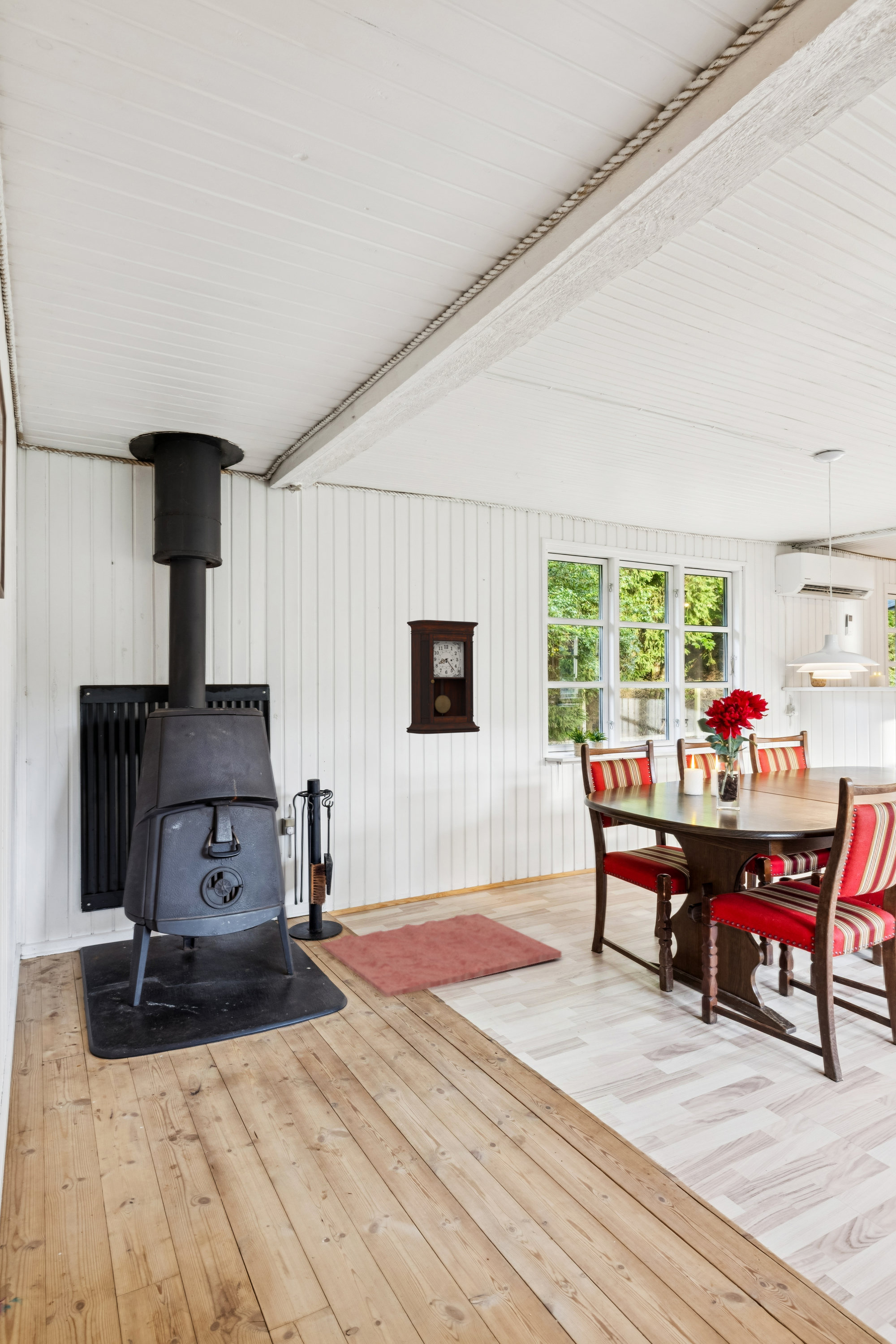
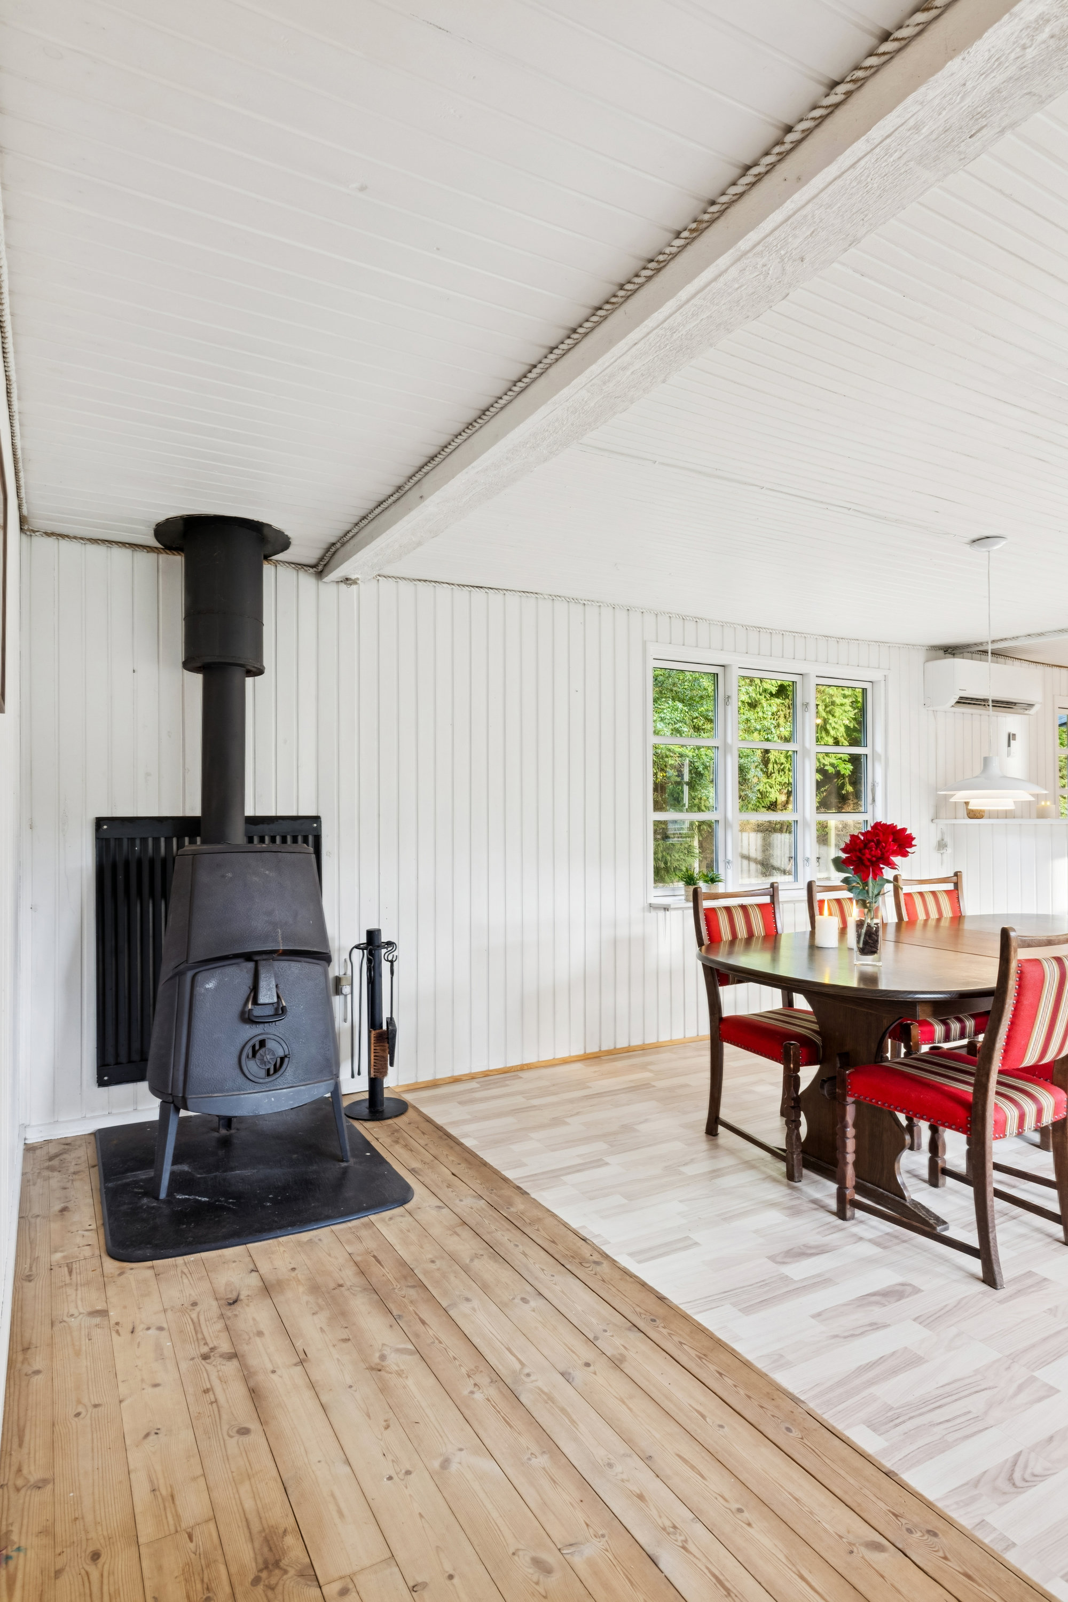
- rug [321,913,562,998]
- pendulum clock [406,620,480,734]
